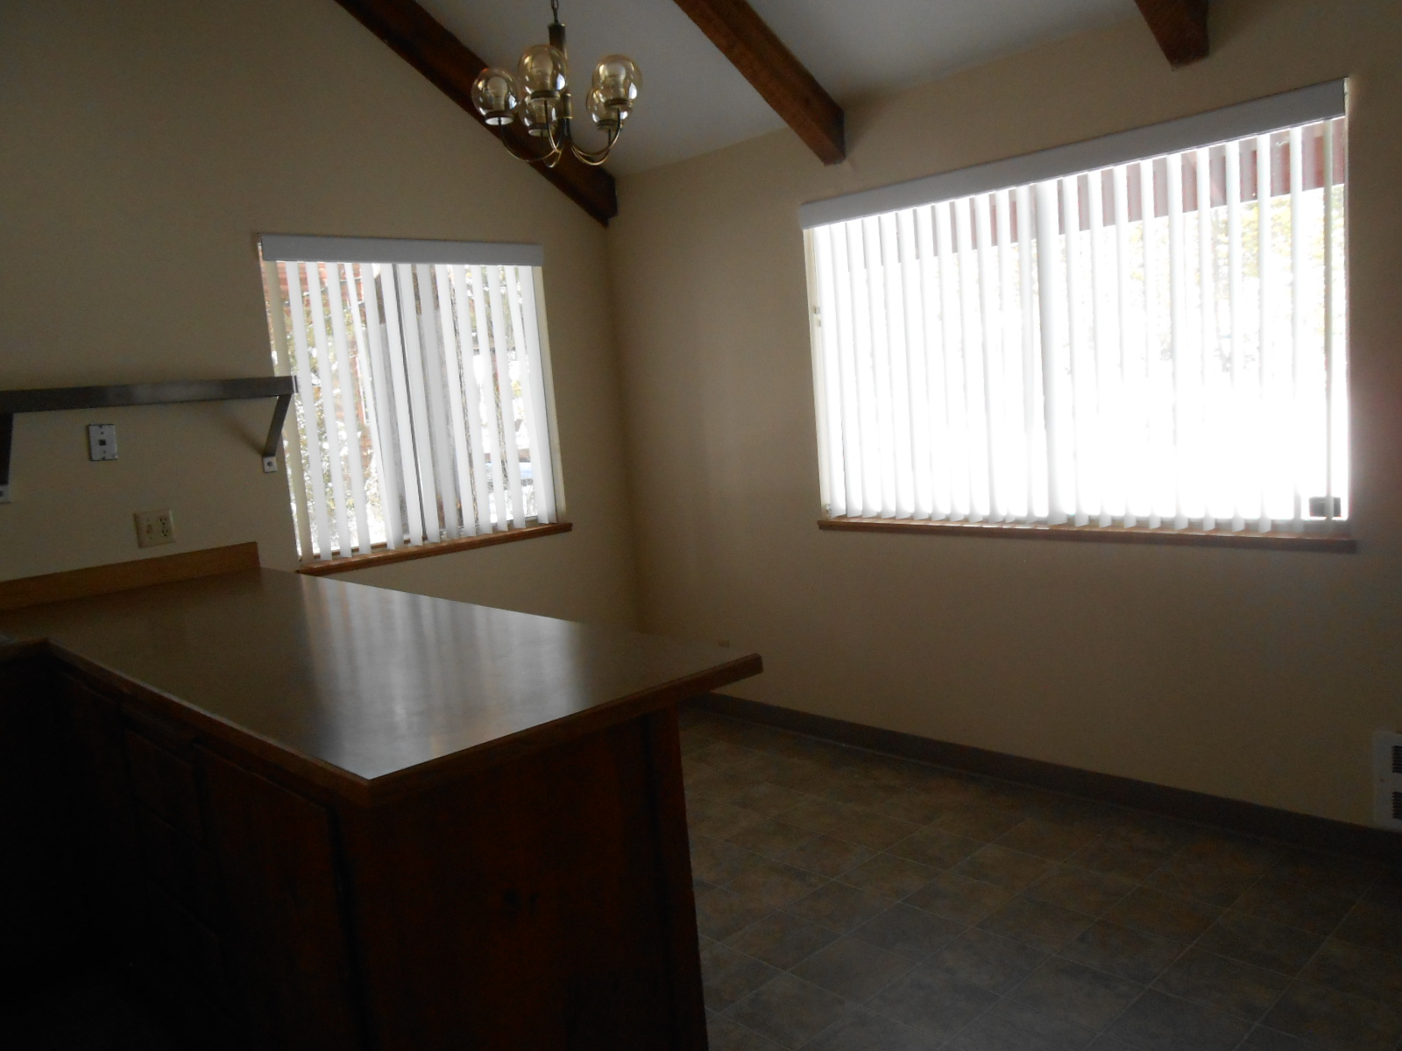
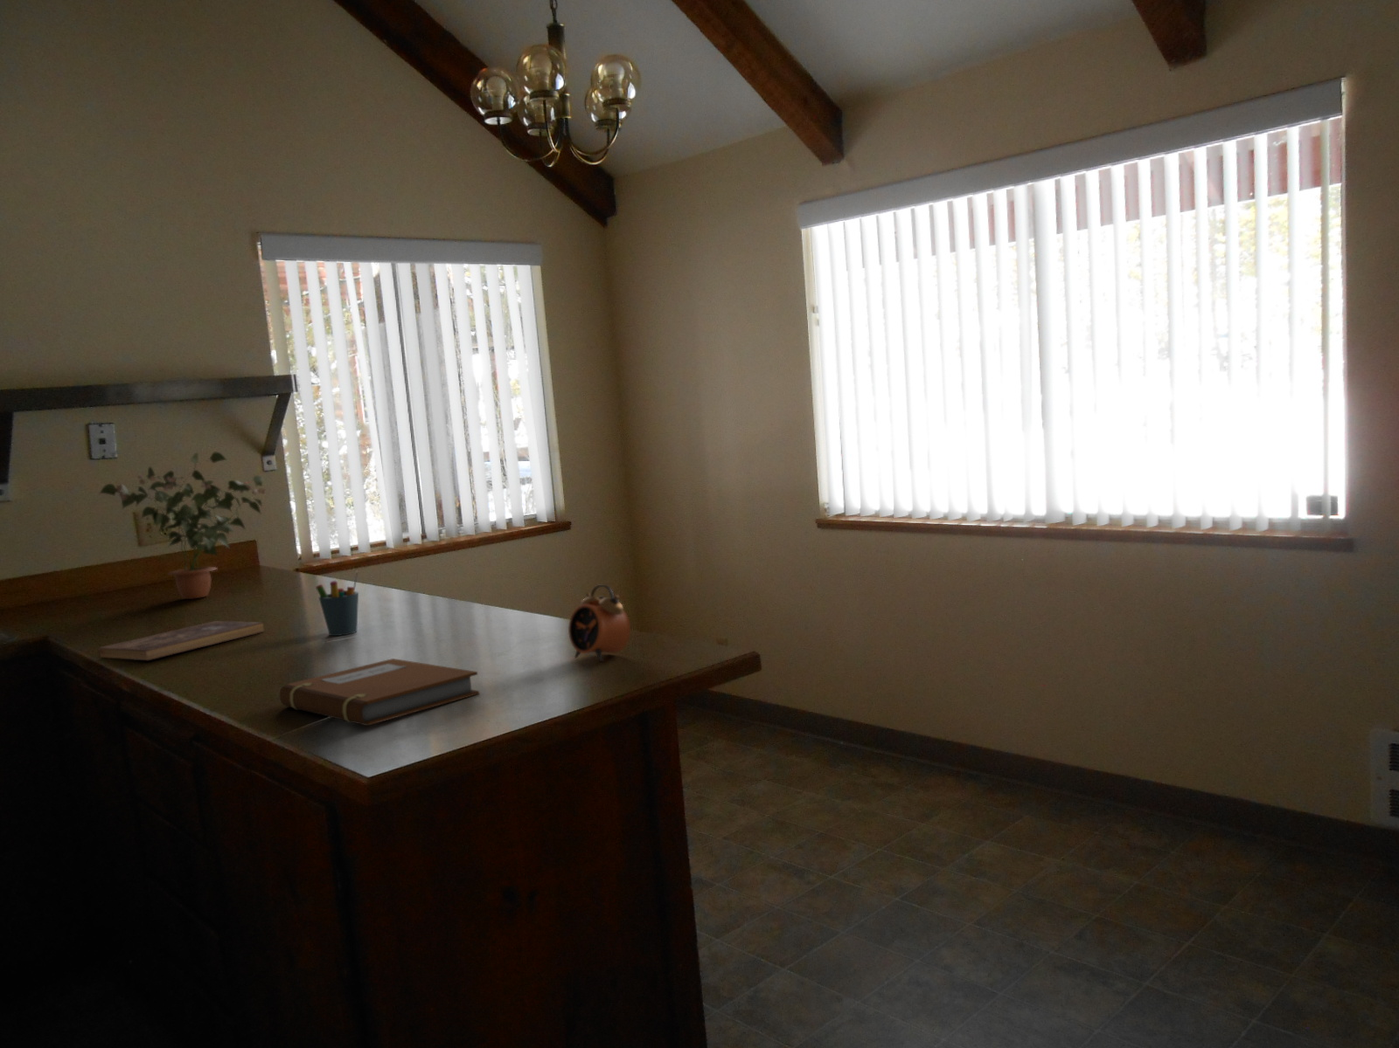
+ notebook [279,657,480,727]
+ alarm clock [567,585,631,663]
+ pen holder [315,570,359,636]
+ bible [96,620,265,662]
+ potted plant [98,451,267,600]
